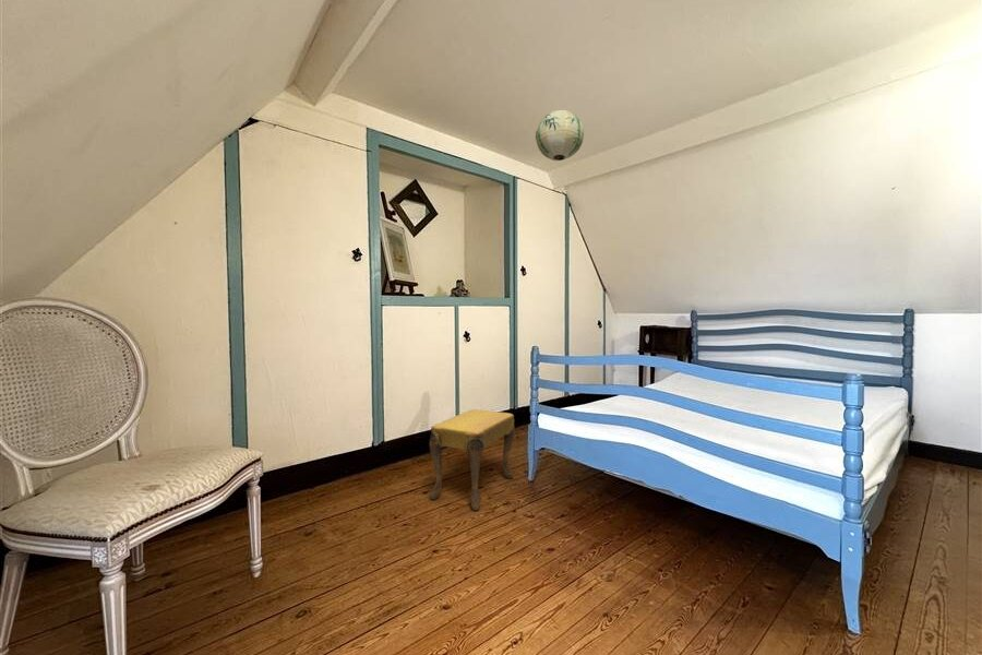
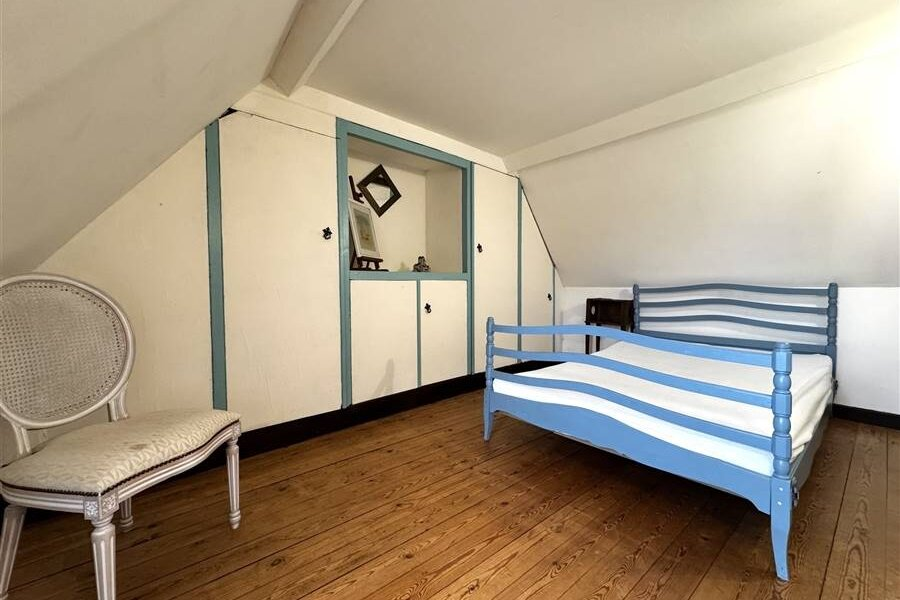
- paper lantern [535,109,585,162]
- footstool [429,408,516,512]
